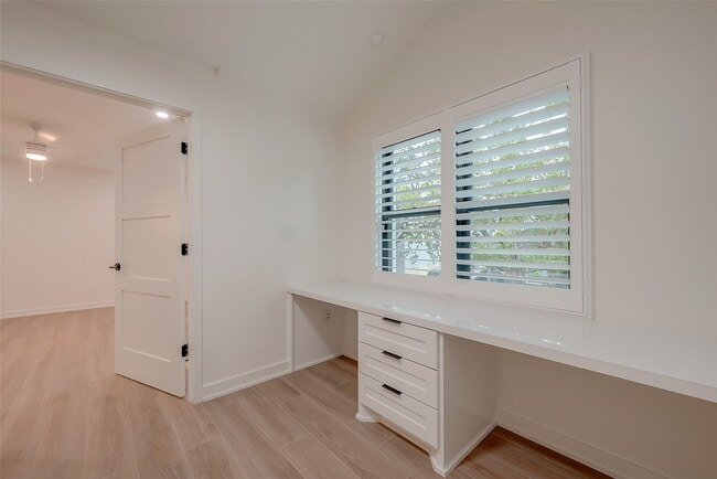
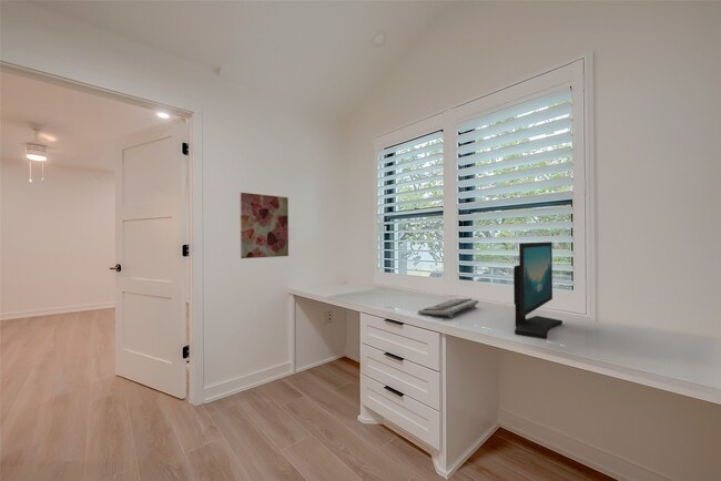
+ computer monitor [512,240,563,340]
+ wall art [240,192,290,259]
+ keyboard [417,297,480,319]
